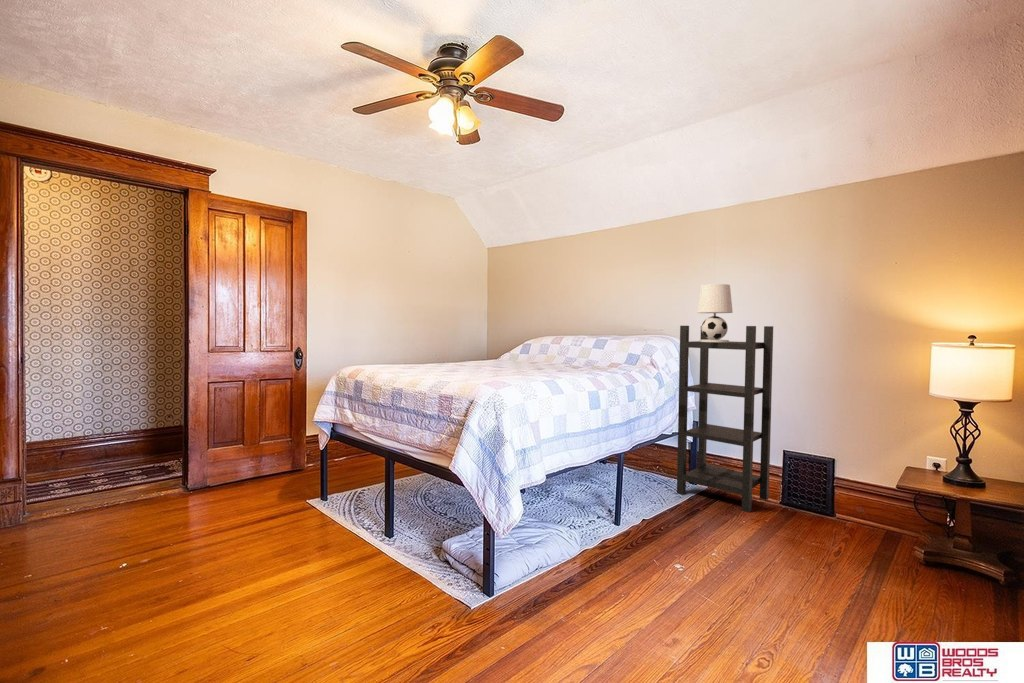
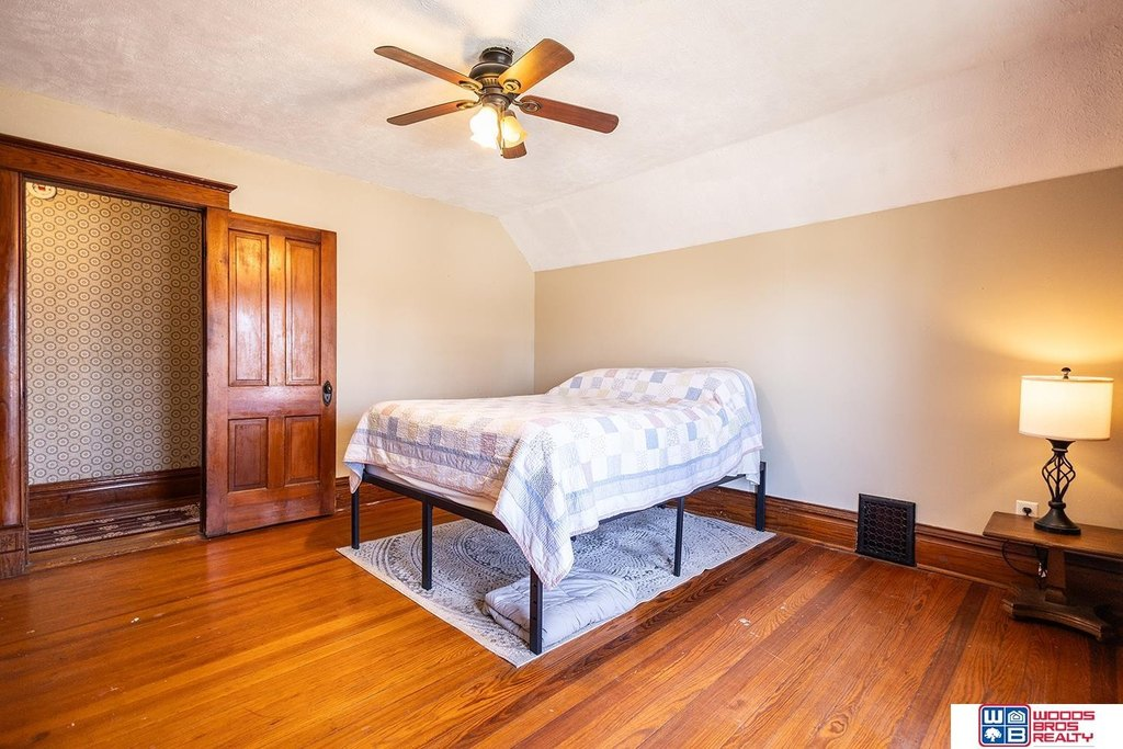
- shelving unit [676,325,774,513]
- table lamp [696,283,734,342]
